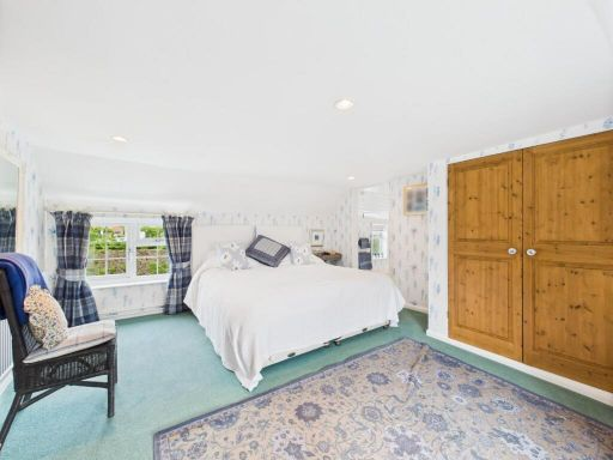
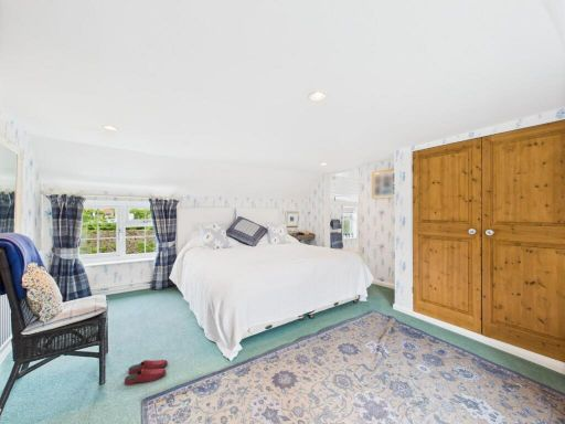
+ slippers [124,359,169,386]
